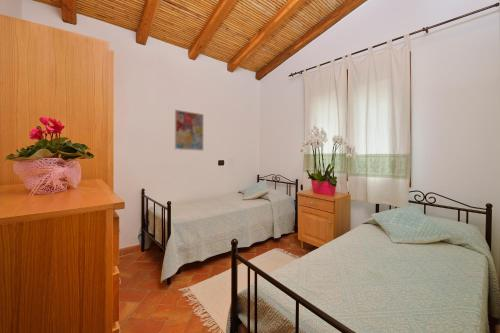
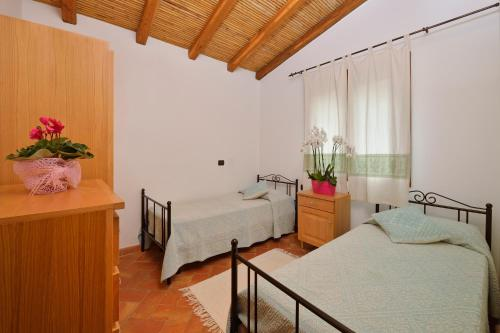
- wall art [174,109,204,152]
